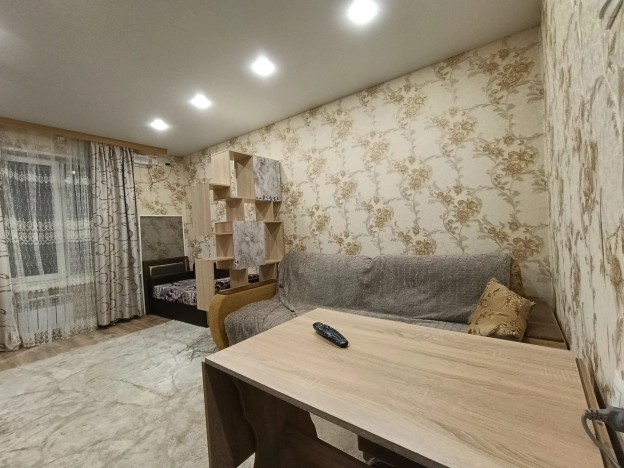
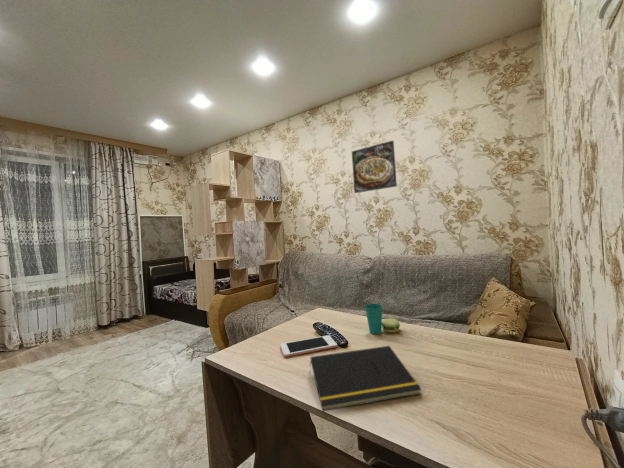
+ notepad [308,345,422,412]
+ cell phone [279,334,338,358]
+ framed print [351,140,398,194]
+ cup [364,303,401,335]
